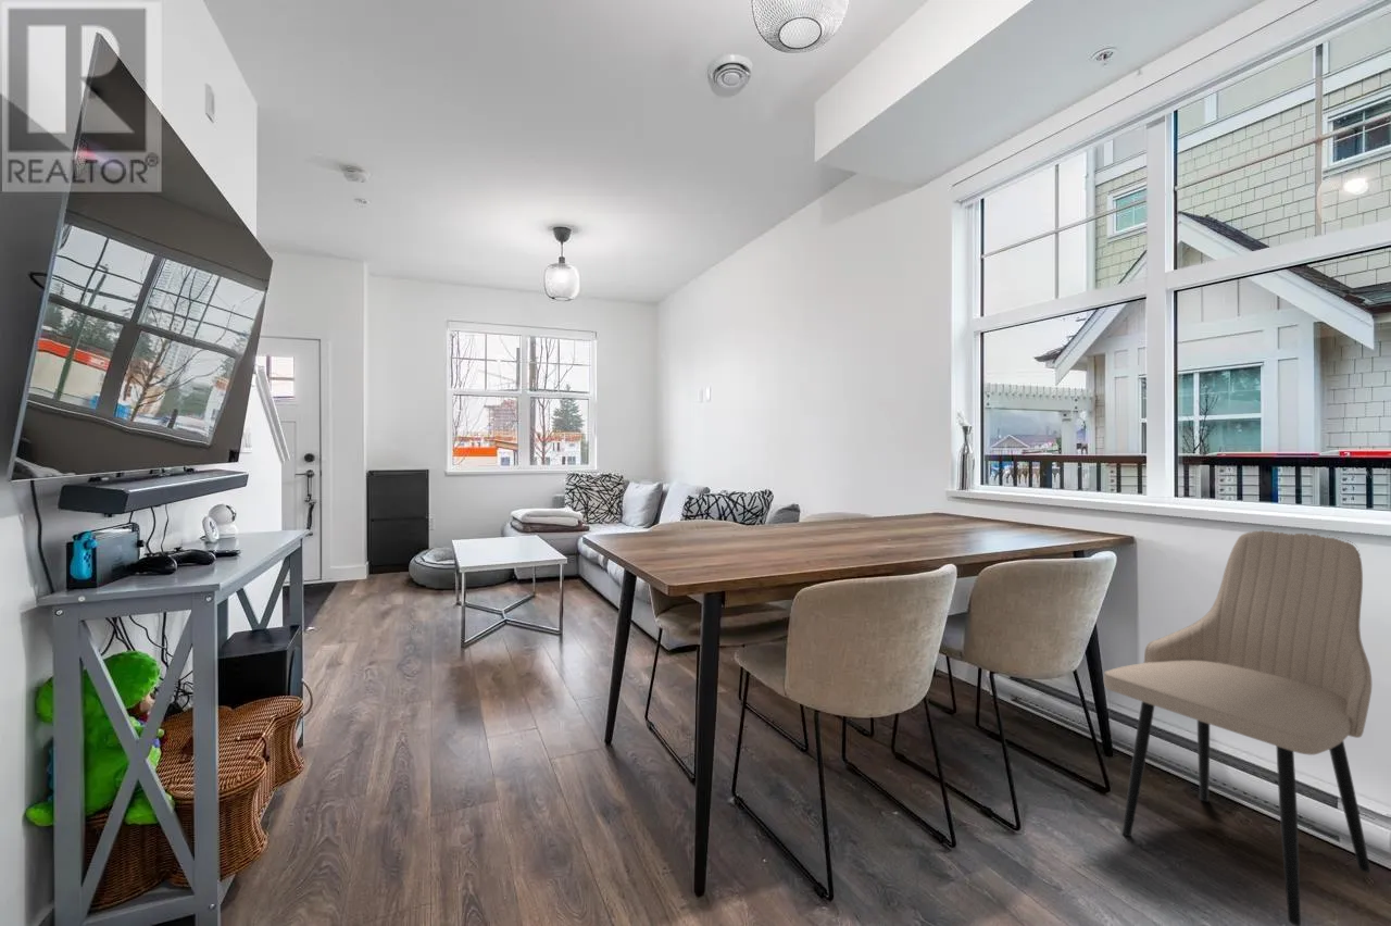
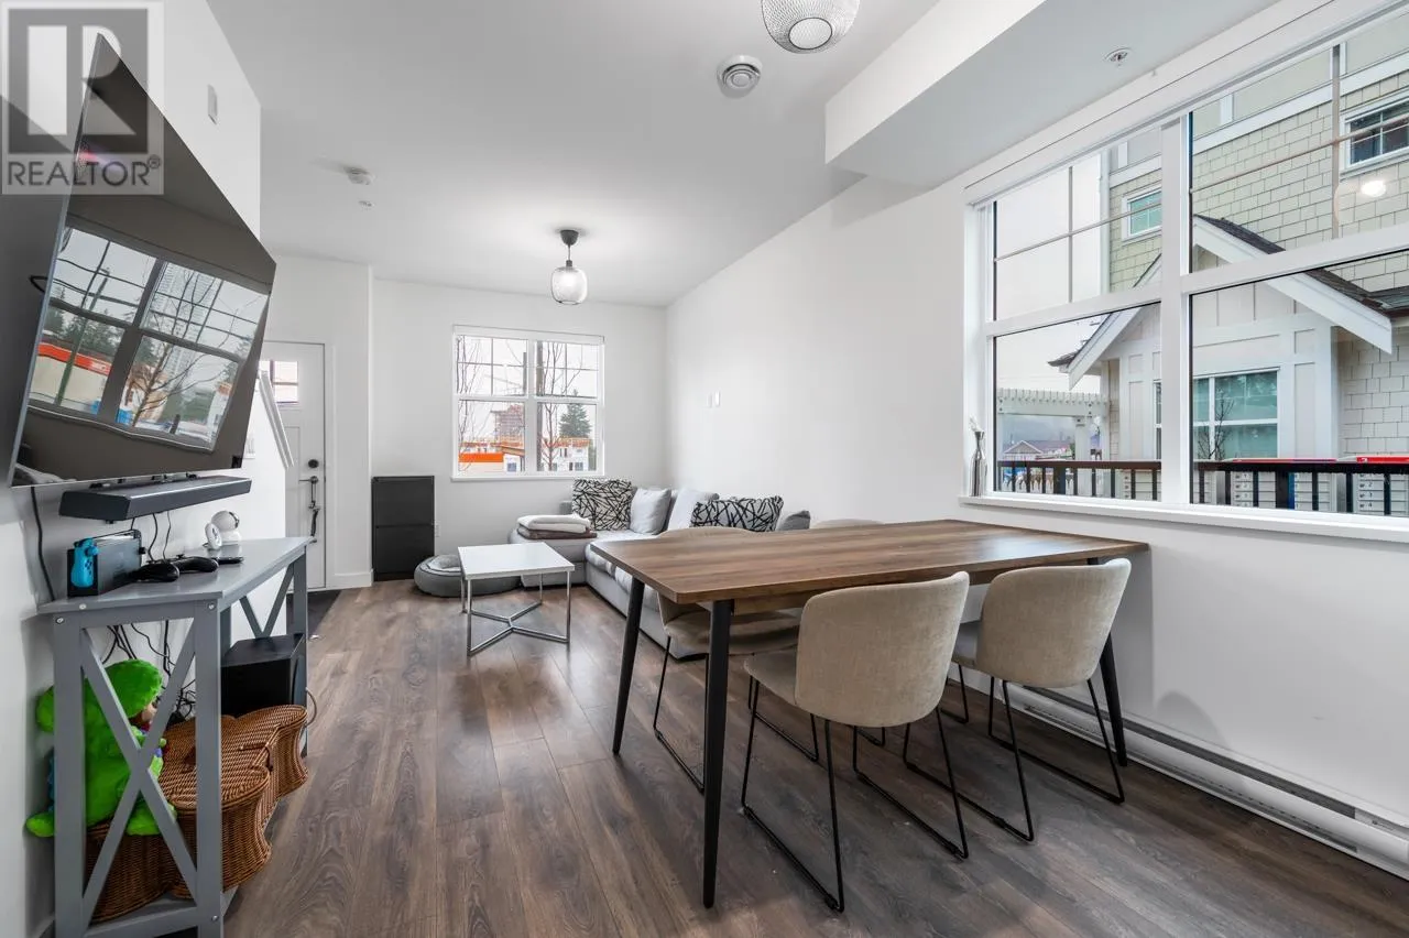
- dining chair [1103,529,1373,926]
